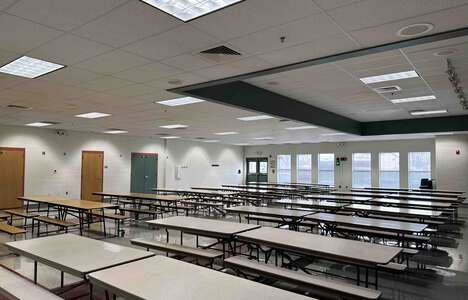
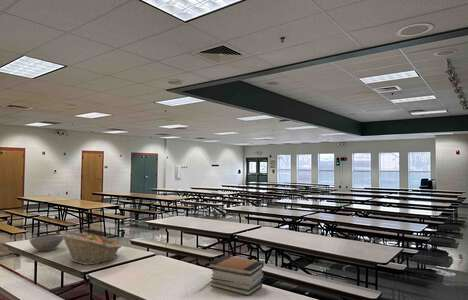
+ book stack [207,255,265,297]
+ bowl [28,234,64,252]
+ fruit basket [59,230,123,266]
